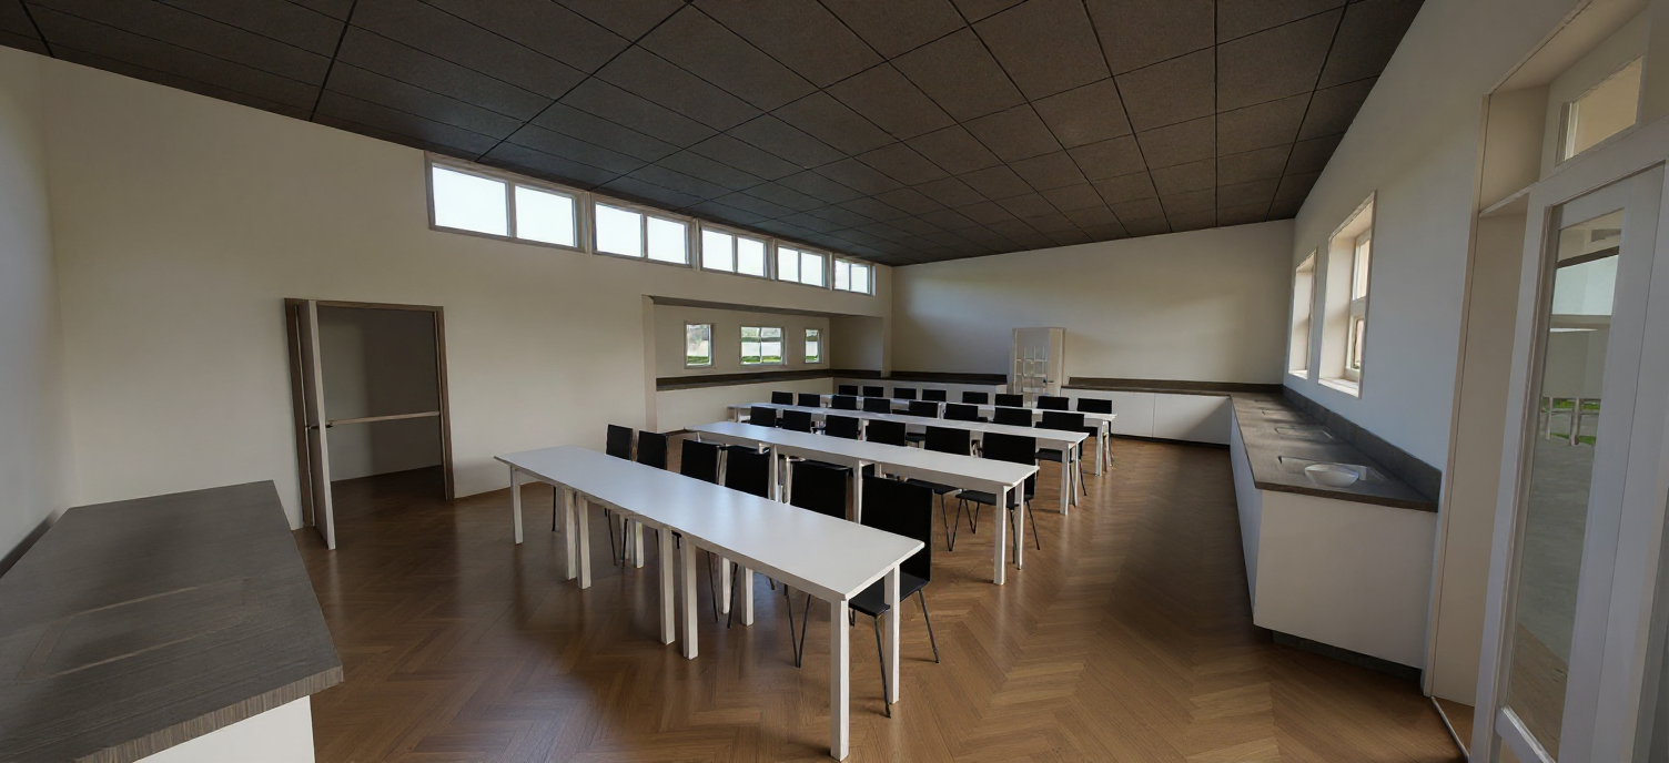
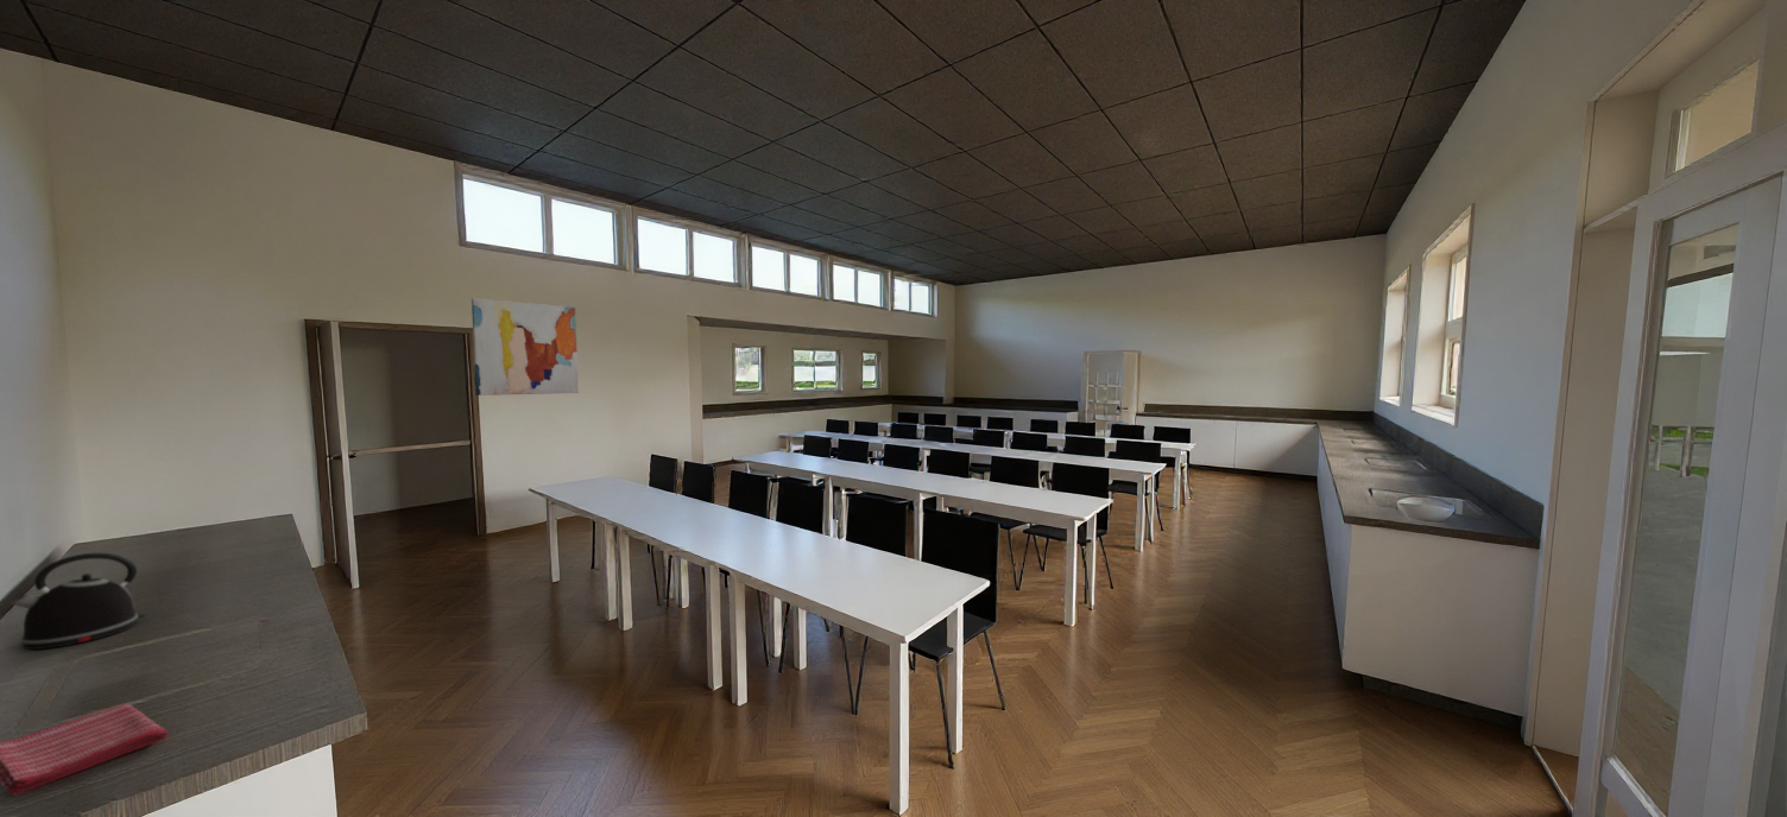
+ wall art [471,297,580,397]
+ kettle [8,552,147,651]
+ dish towel [0,702,170,797]
